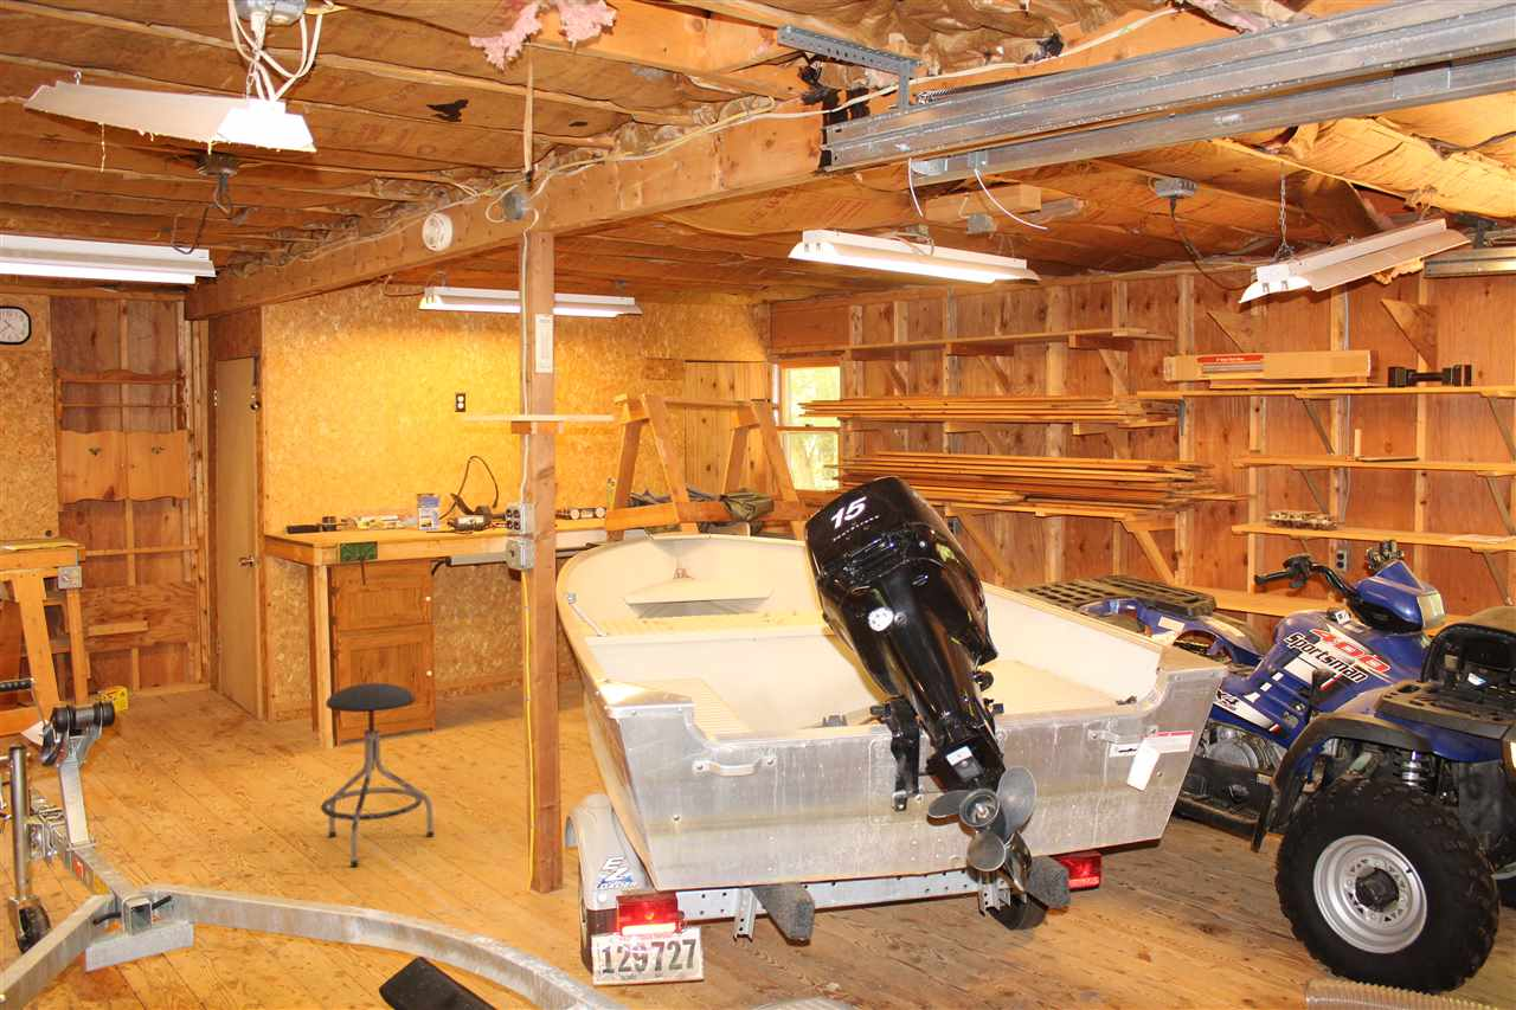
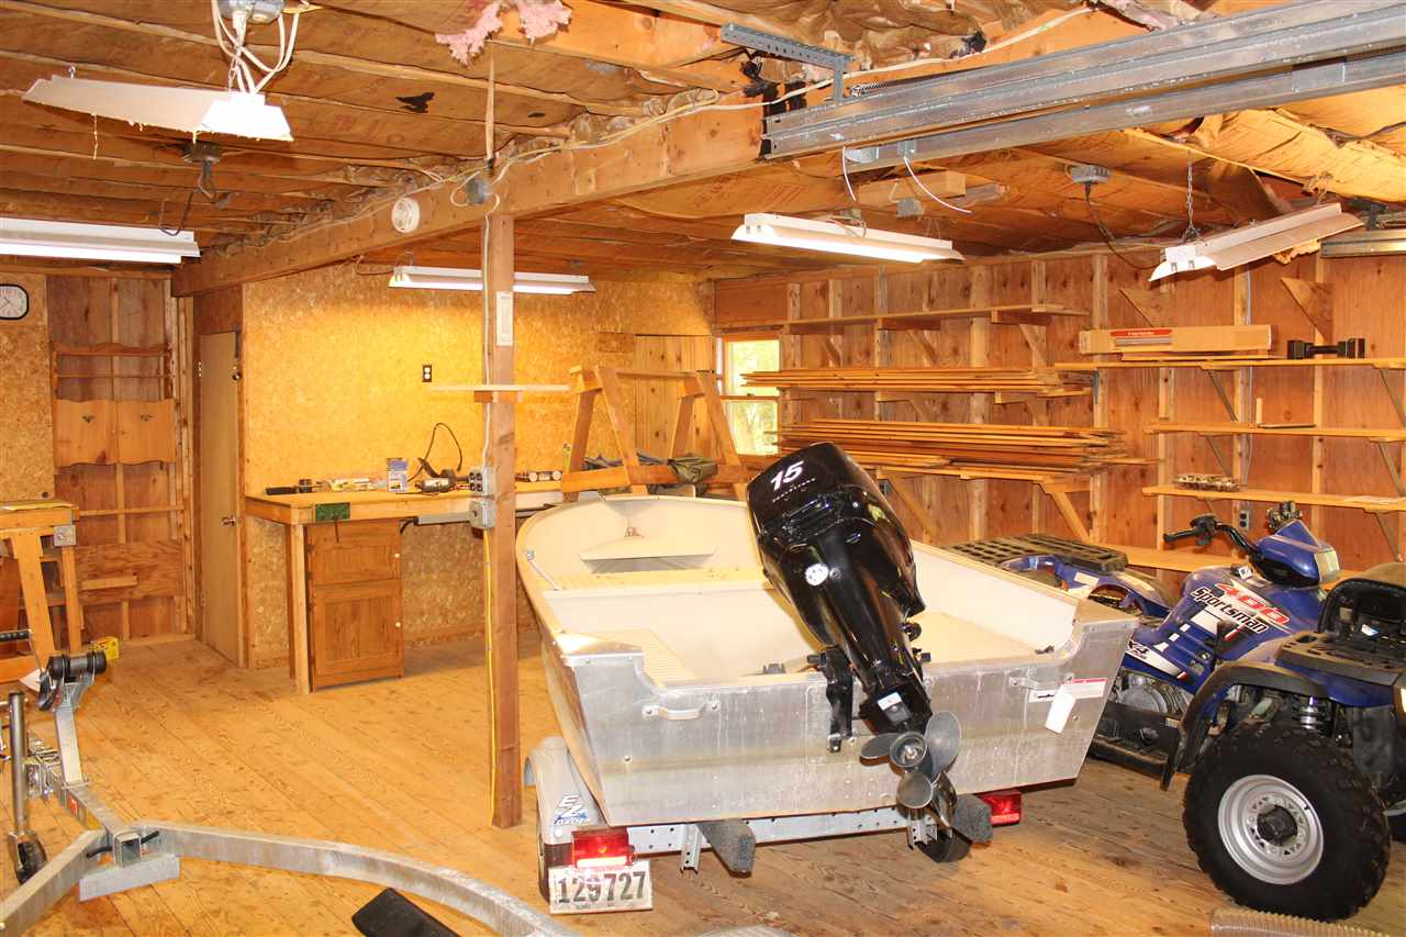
- stool [320,682,435,868]
